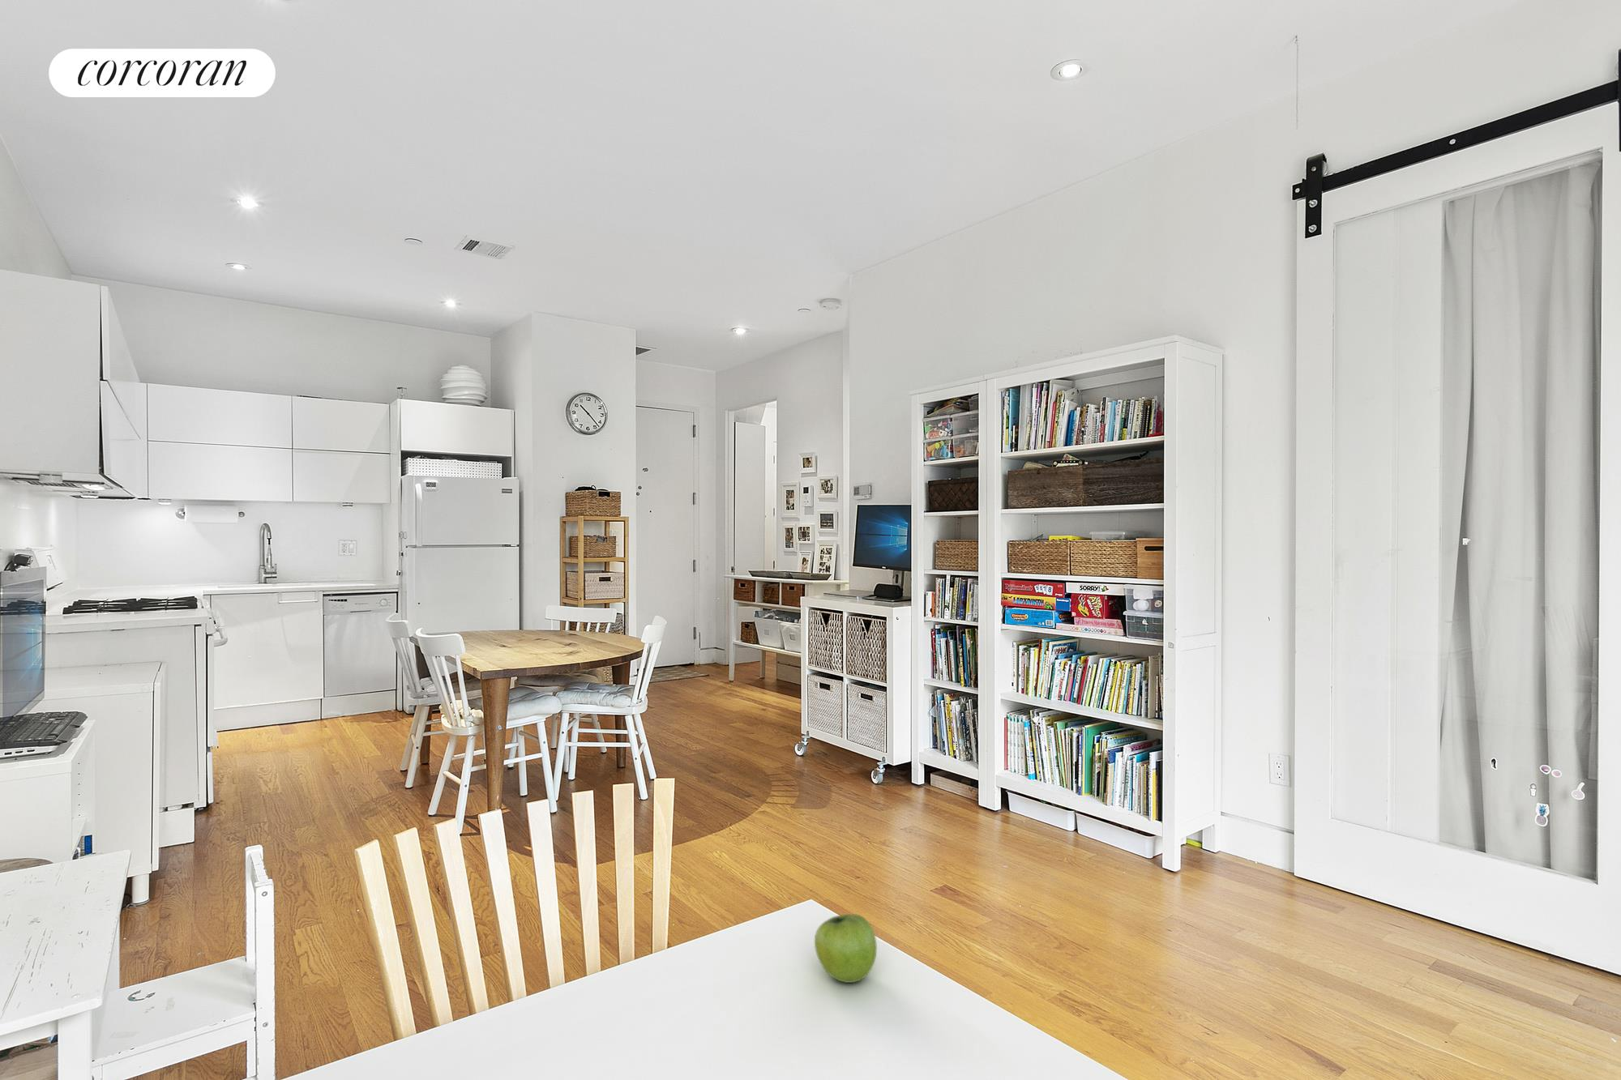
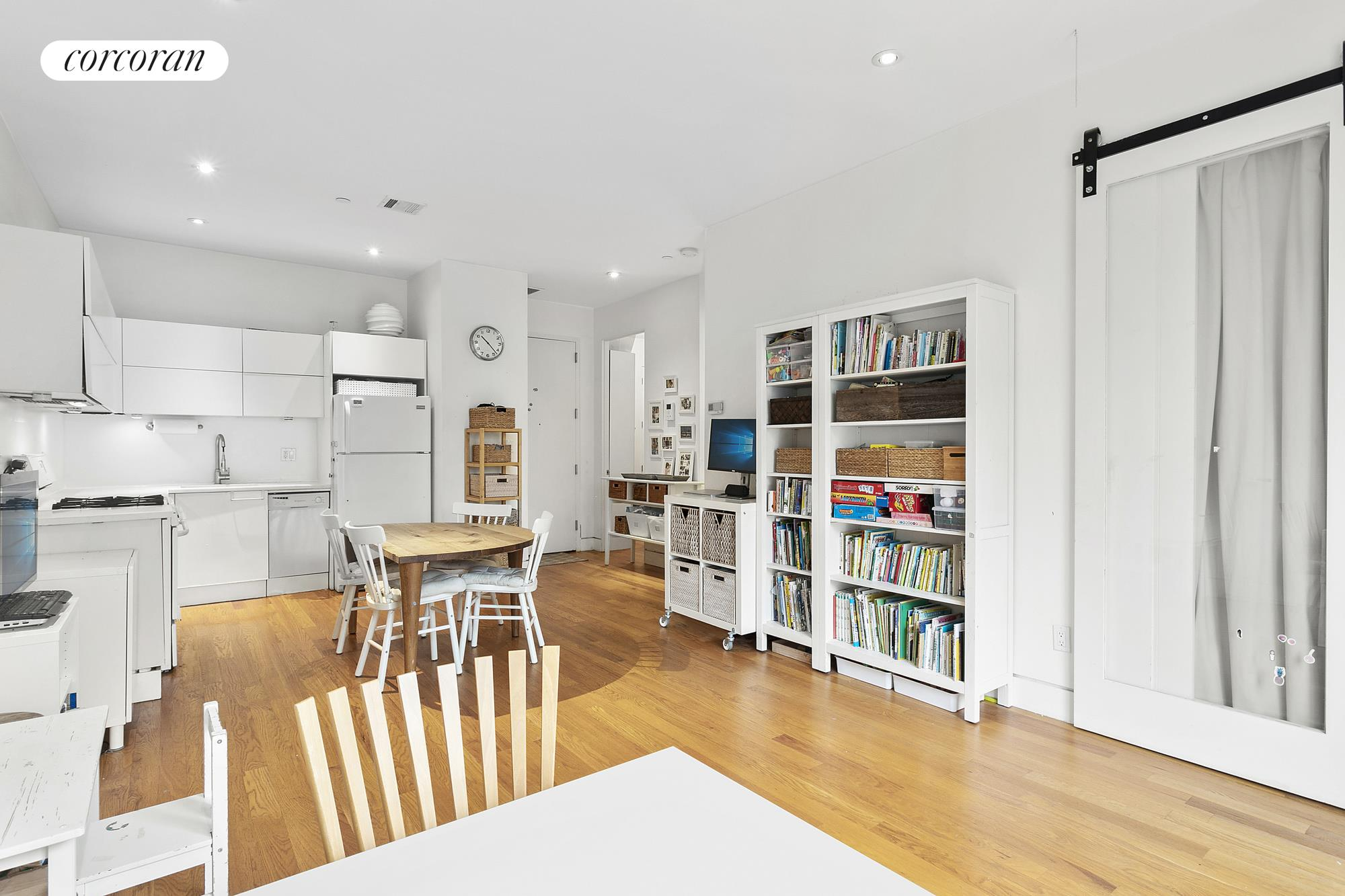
- fruit [814,914,877,984]
